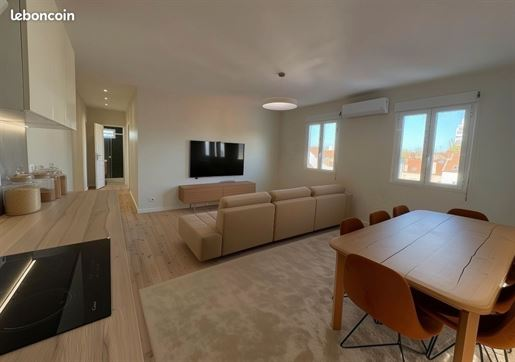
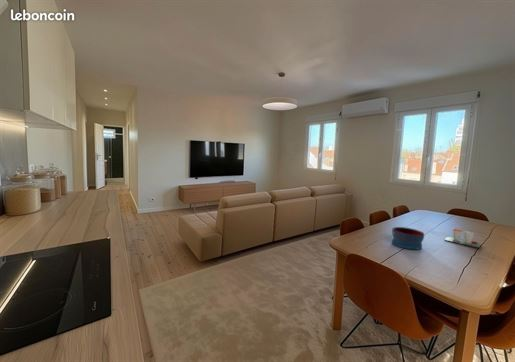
+ cup [444,227,482,249]
+ bowl [391,226,425,251]
